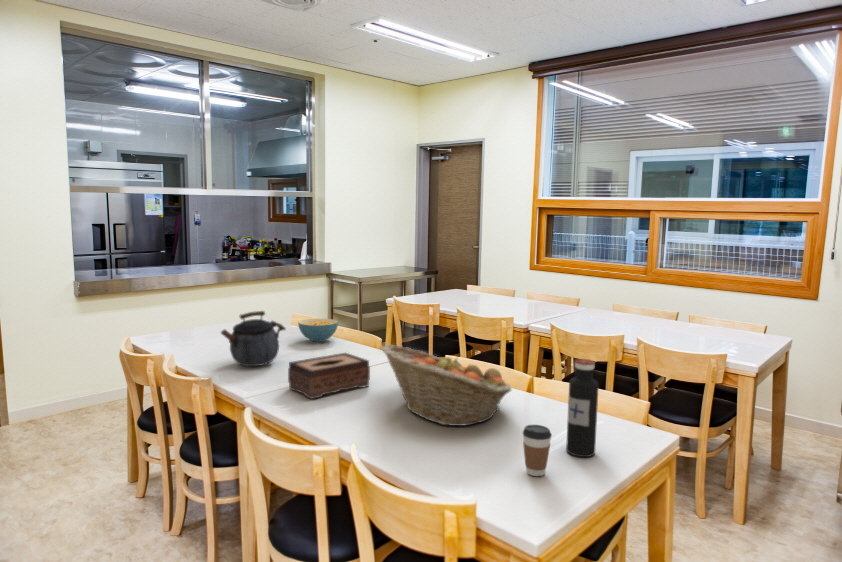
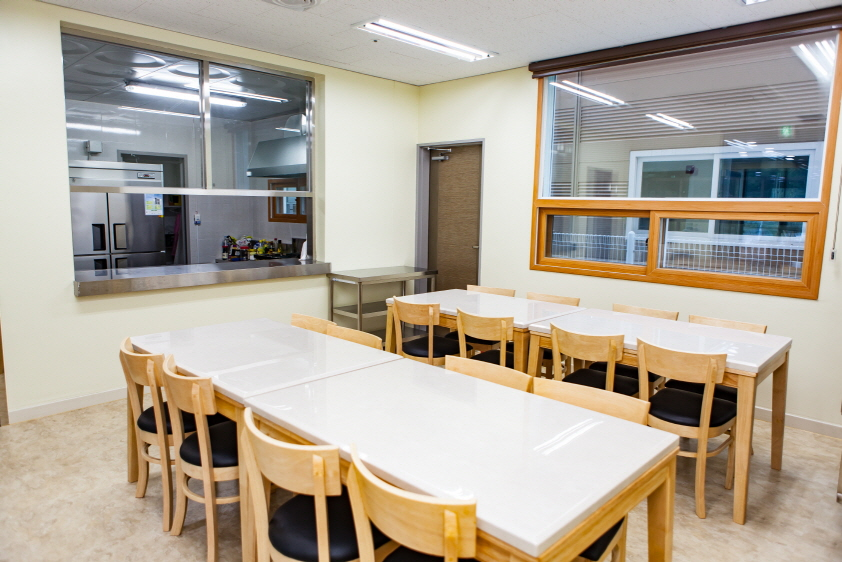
- kettle [220,310,287,367]
- cereal bowl [297,318,339,343]
- fruit basket [380,344,513,427]
- tissue box [287,352,371,400]
- coffee cup [522,424,553,477]
- water bottle [565,358,599,458]
